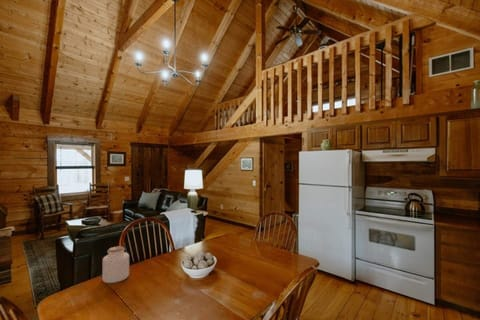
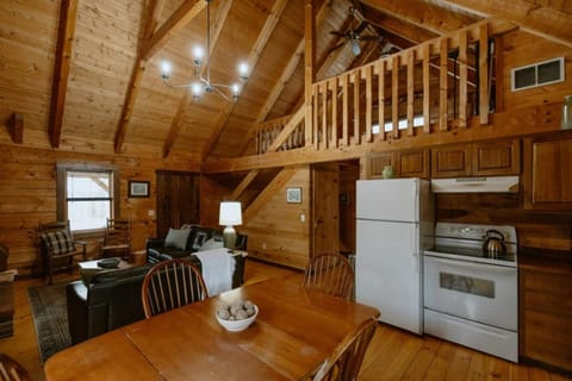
- jar [101,245,130,284]
